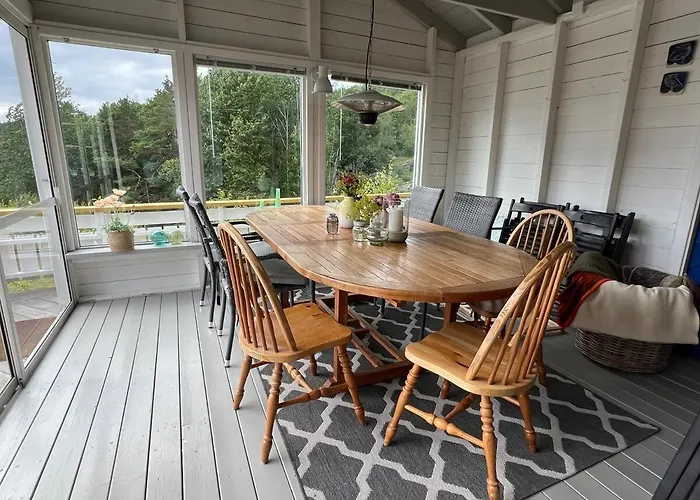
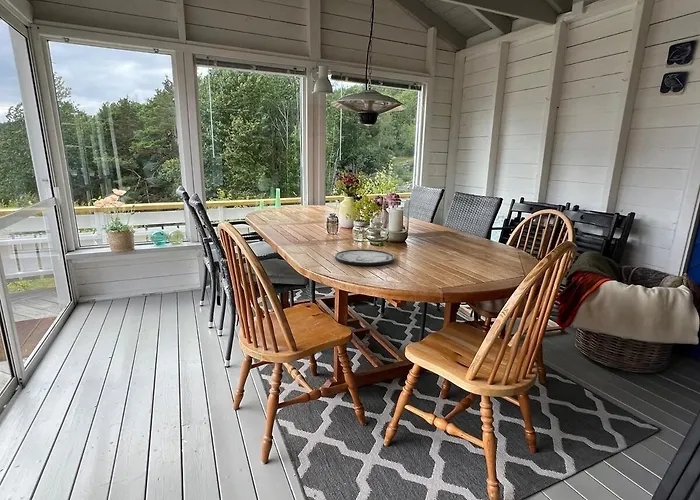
+ plate [334,248,395,267]
